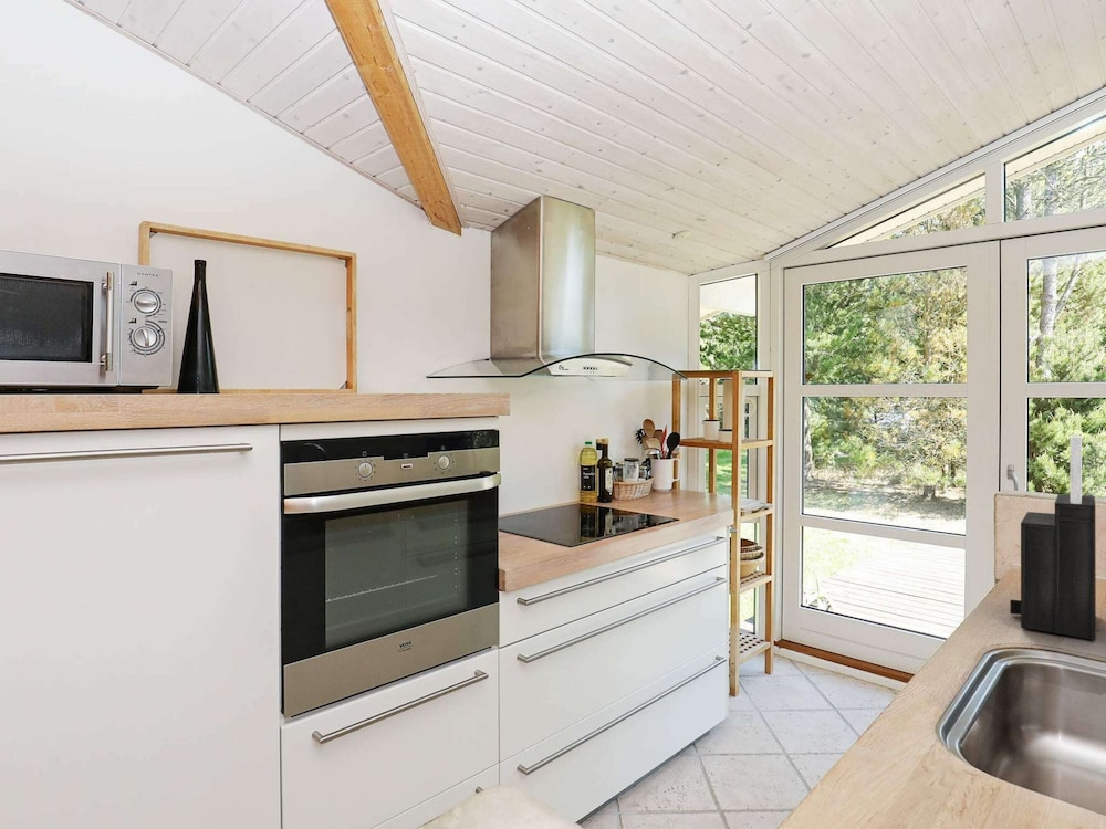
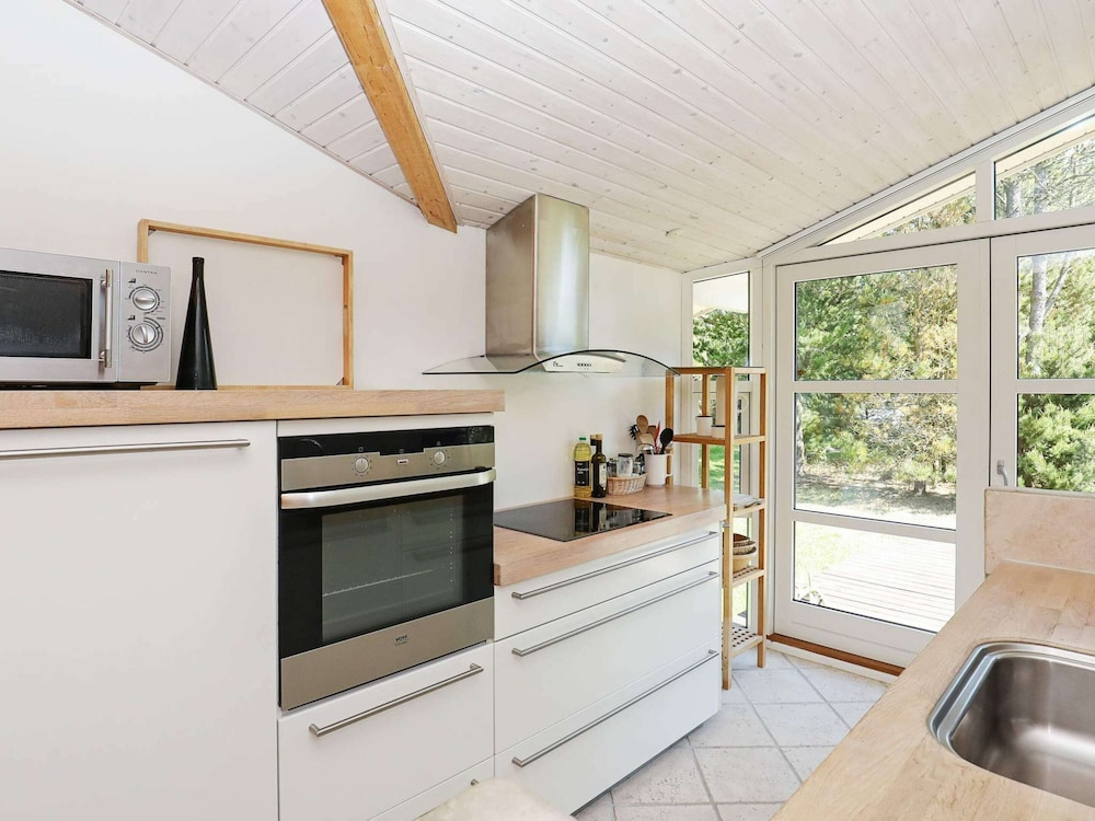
- knife block [1009,434,1097,641]
